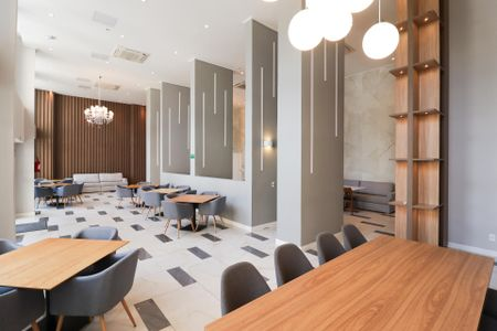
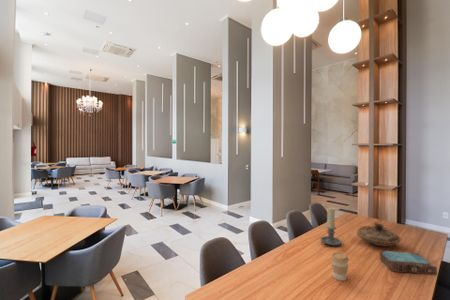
+ candle holder [320,206,343,247]
+ coffee cup [330,251,350,282]
+ book [378,250,438,276]
+ decorative bowl [356,221,402,247]
